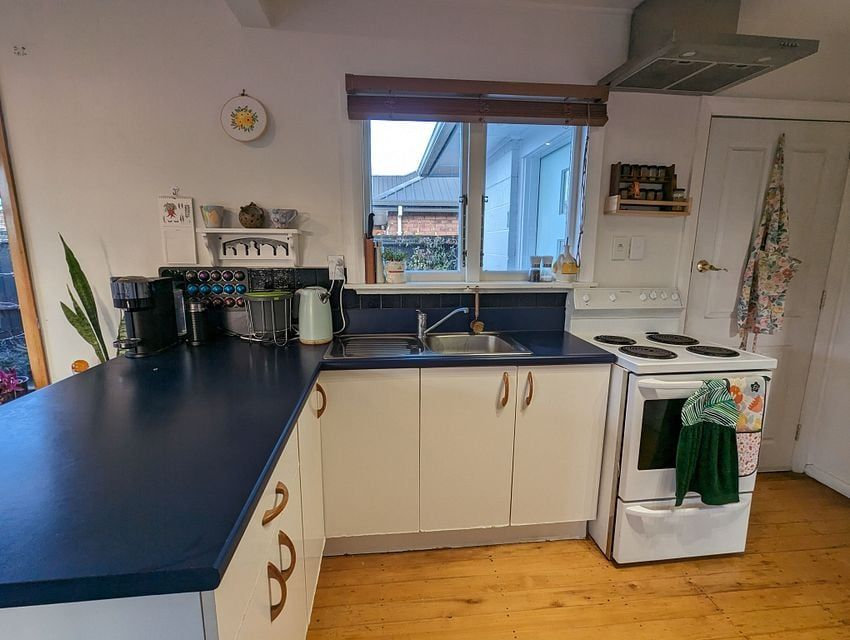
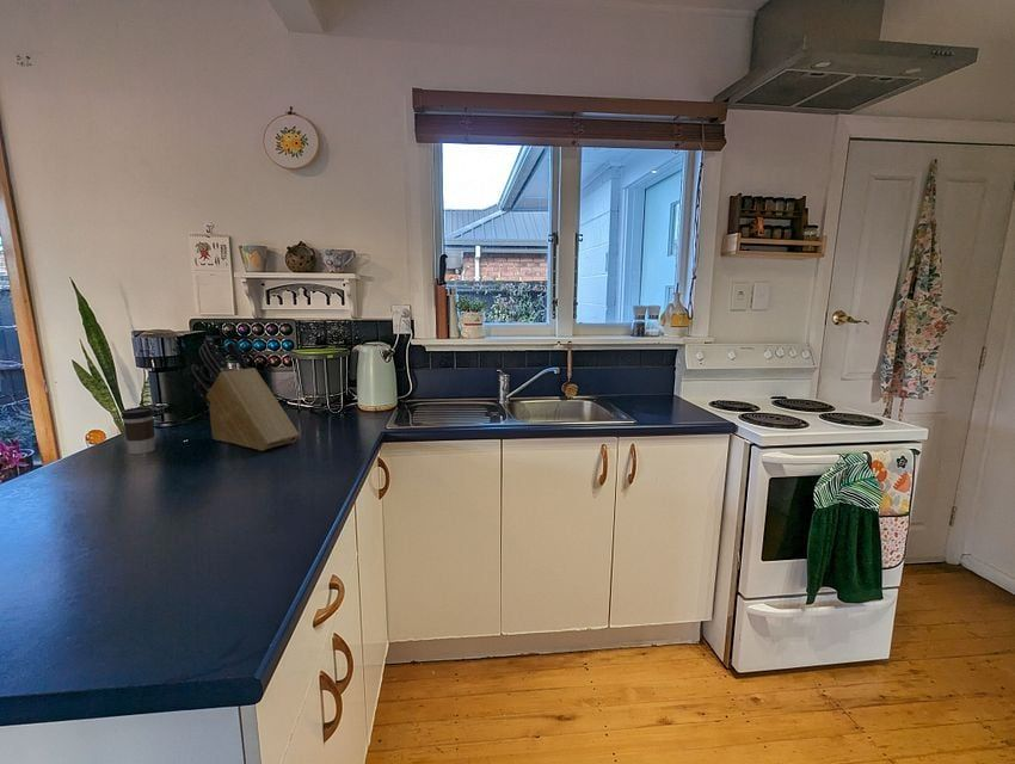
+ knife block [190,337,301,452]
+ coffee cup [119,406,156,455]
